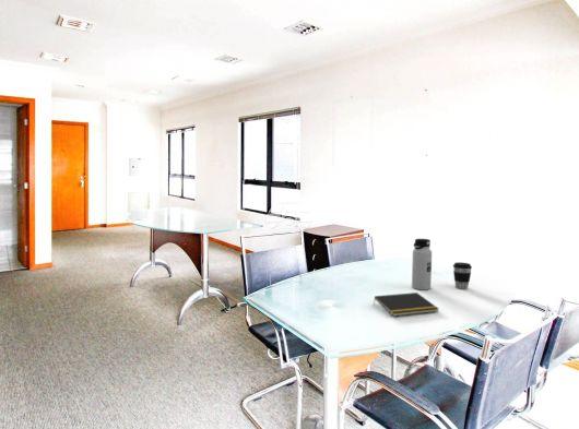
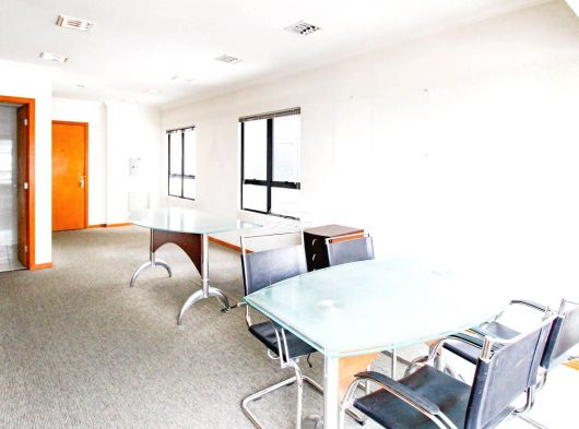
- coffee cup [452,261,473,290]
- notepad [373,291,439,318]
- water bottle [411,238,433,290]
